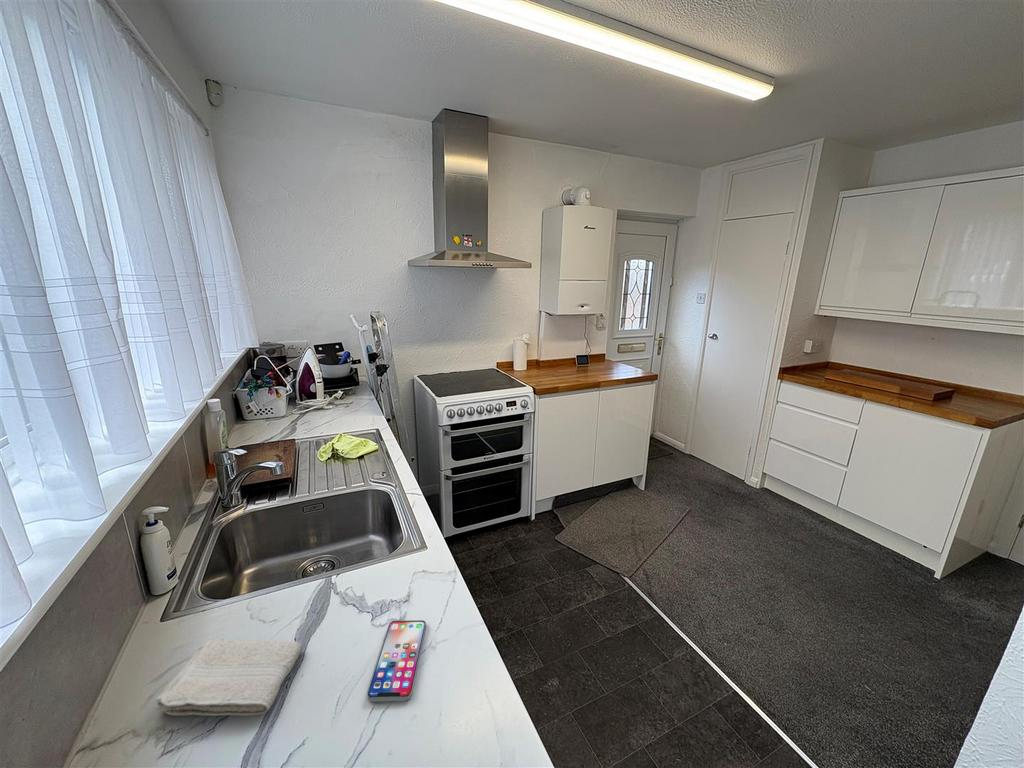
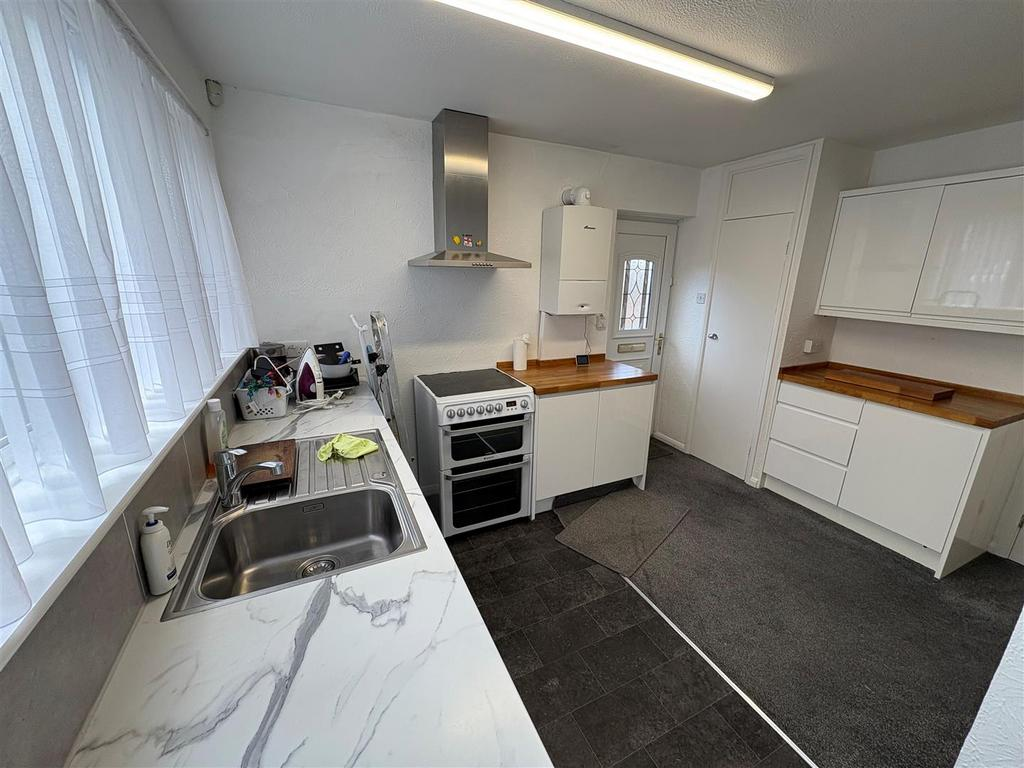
- smartphone [366,619,427,703]
- washcloth [154,638,303,717]
